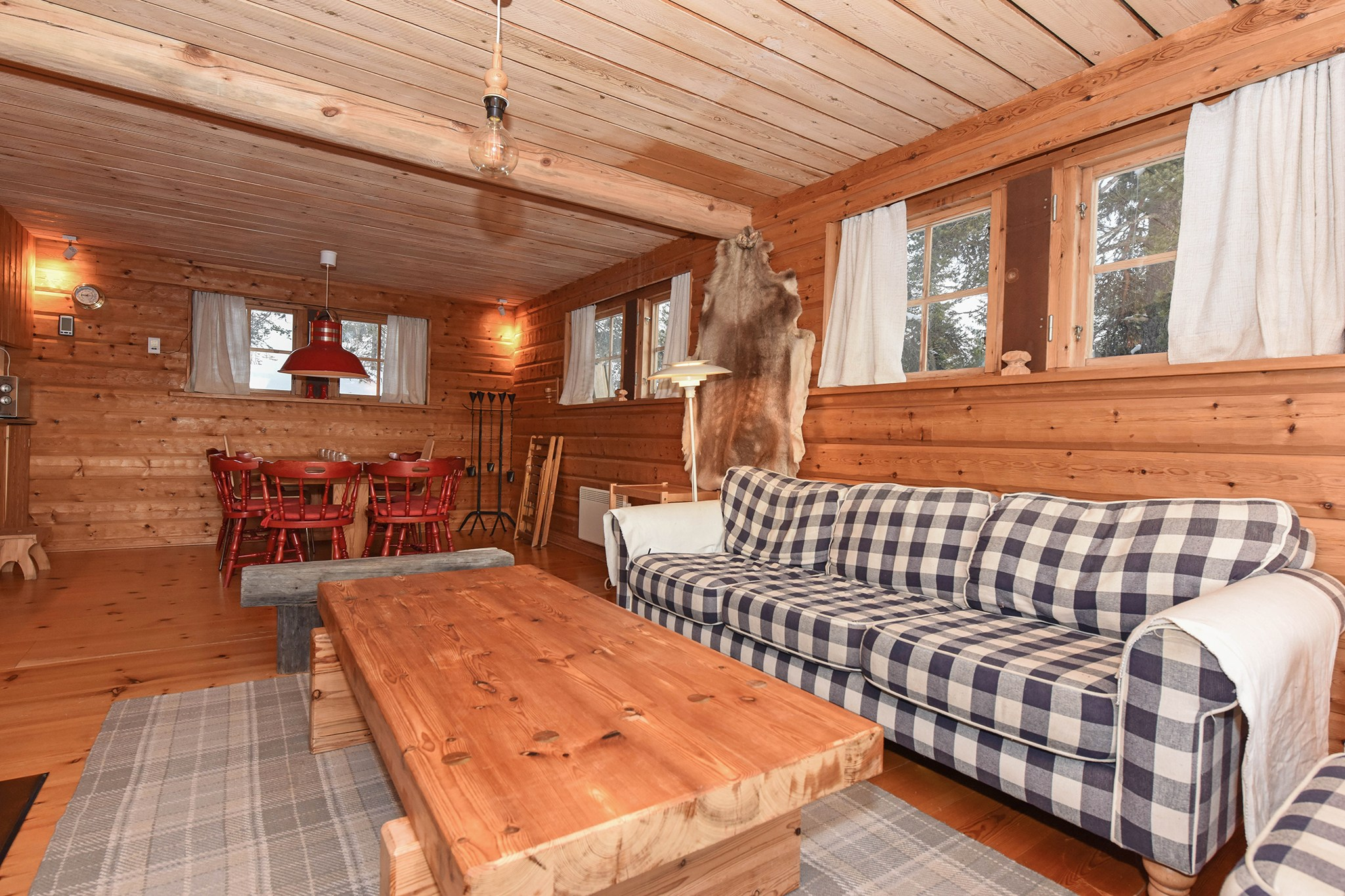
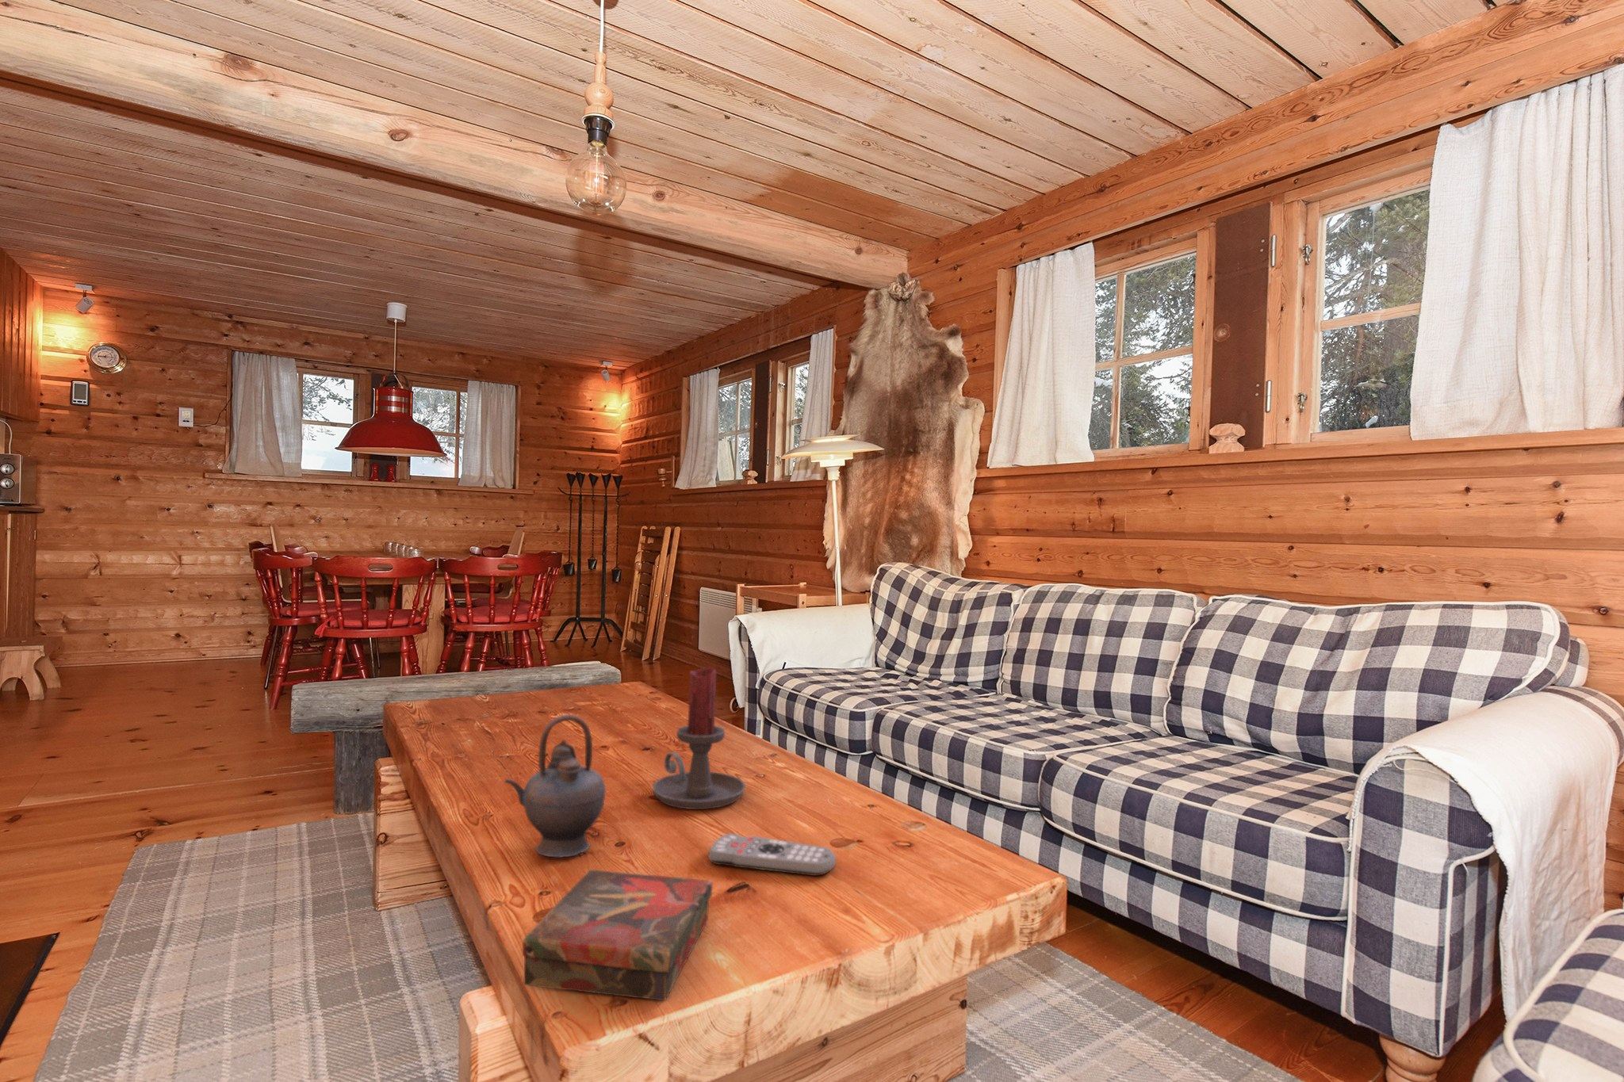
+ teapot [504,714,606,859]
+ remote control [708,832,837,877]
+ candle holder [652,667,747,810]
+ book [522,868,714,1001]
